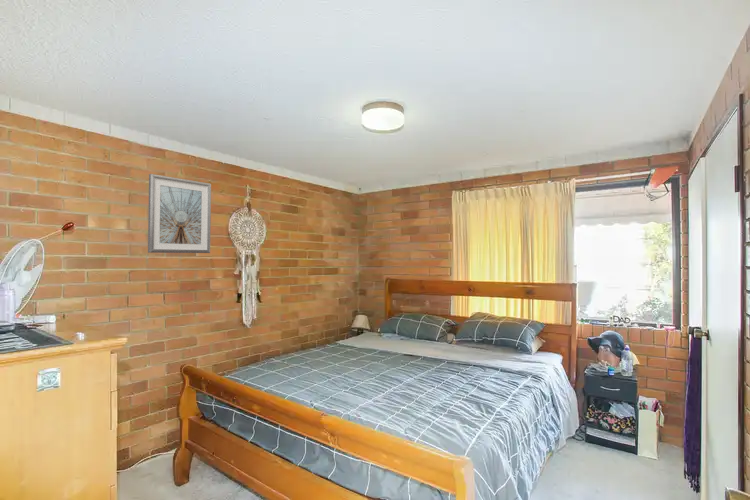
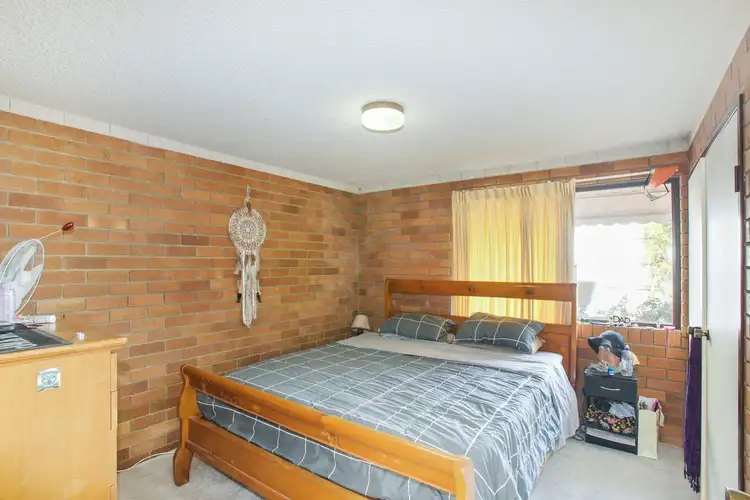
- picture frame [147,173,212,254]
